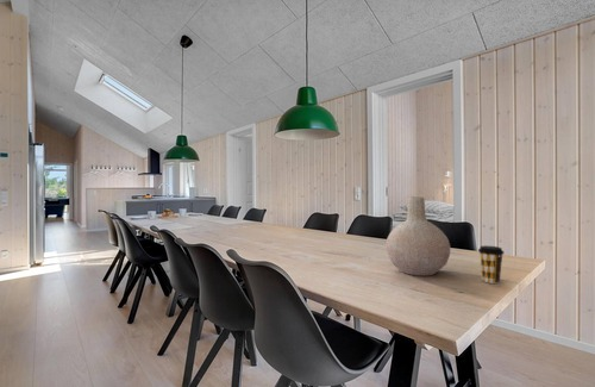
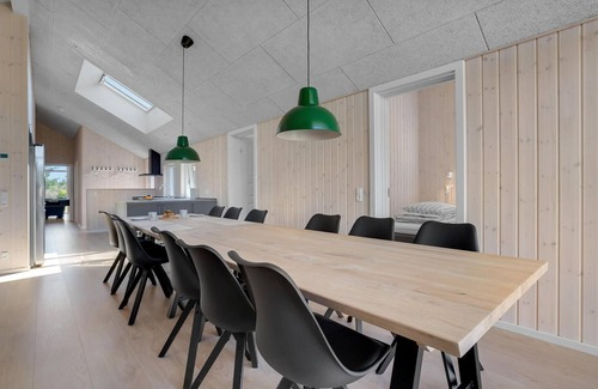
- vase [384,195,451,276]
- coffee cup [477,244,506,285]
